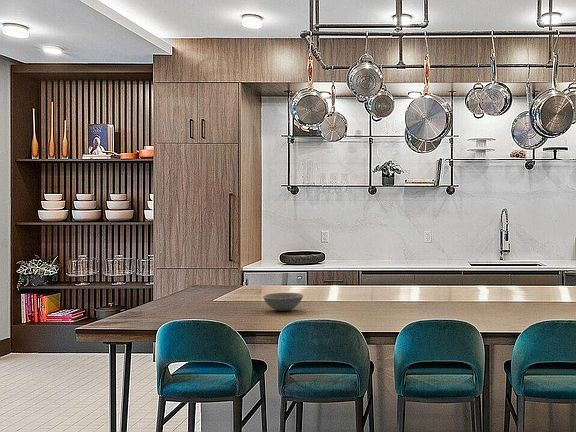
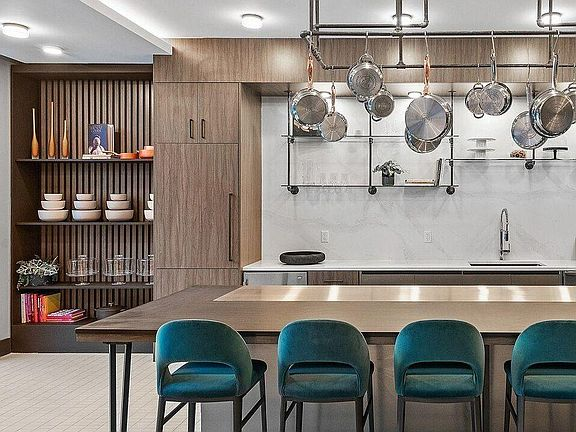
- soup bowl [262,292,304,312]
